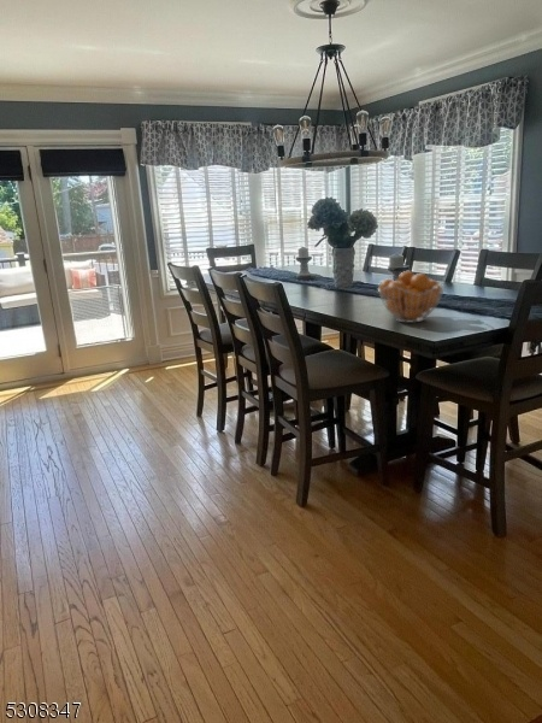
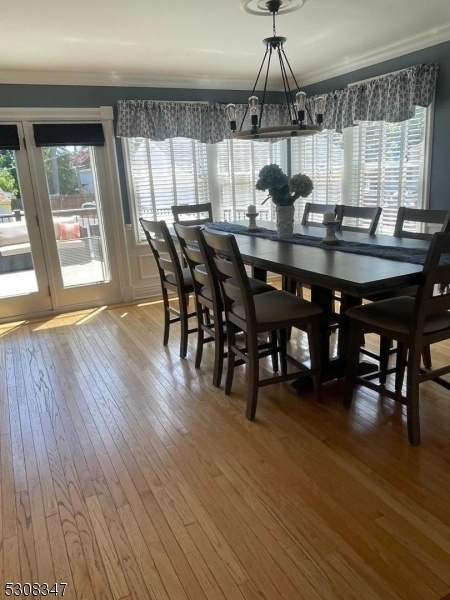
- fruit basket [377,270,446,323]
